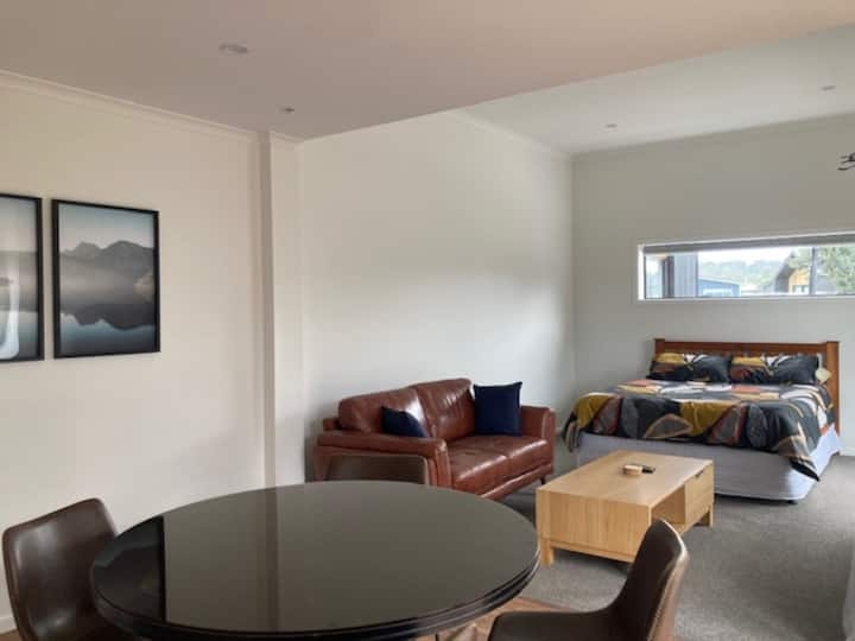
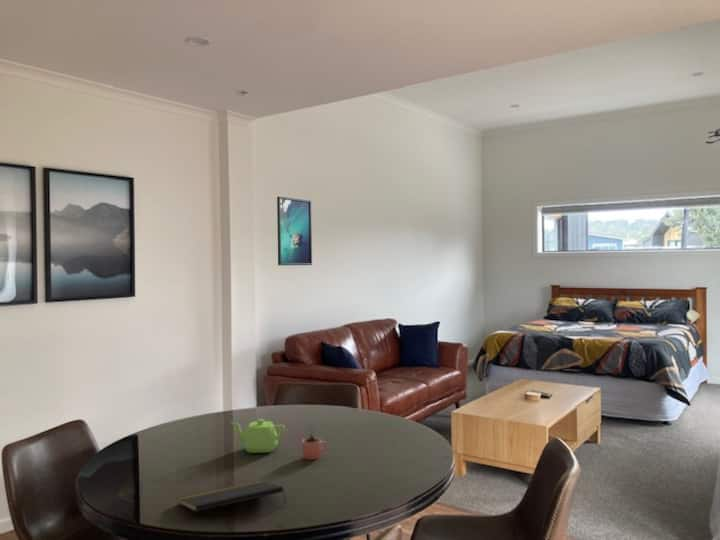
+ cocoa [301,424,327,461]
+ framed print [276,196,313,266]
+ teapot [231,418,286,454]
+ notepad [177,480,286,513]
